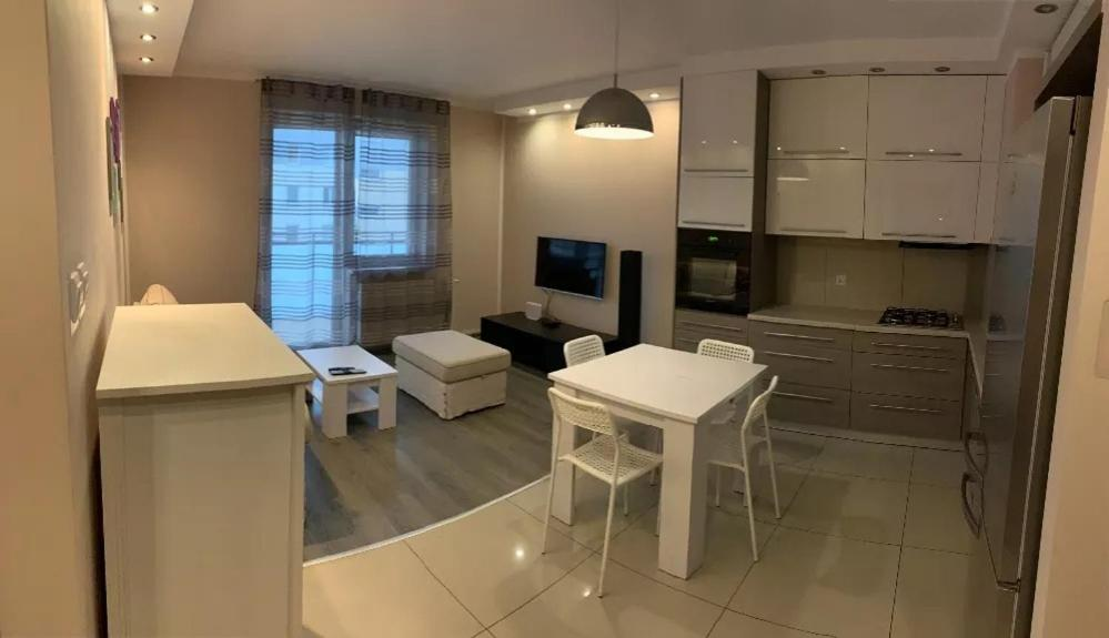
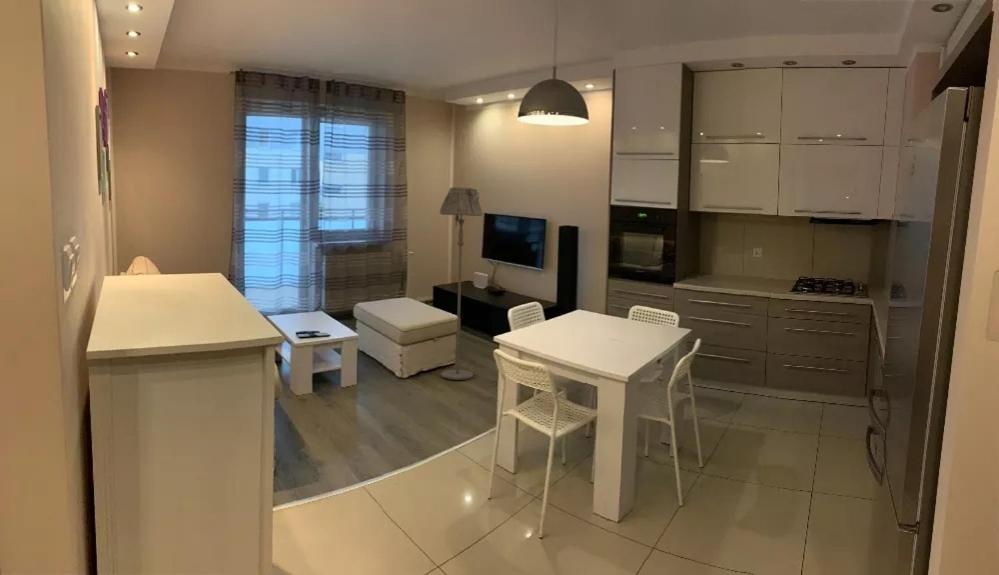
+ floor lamp [439,186,484,381]
